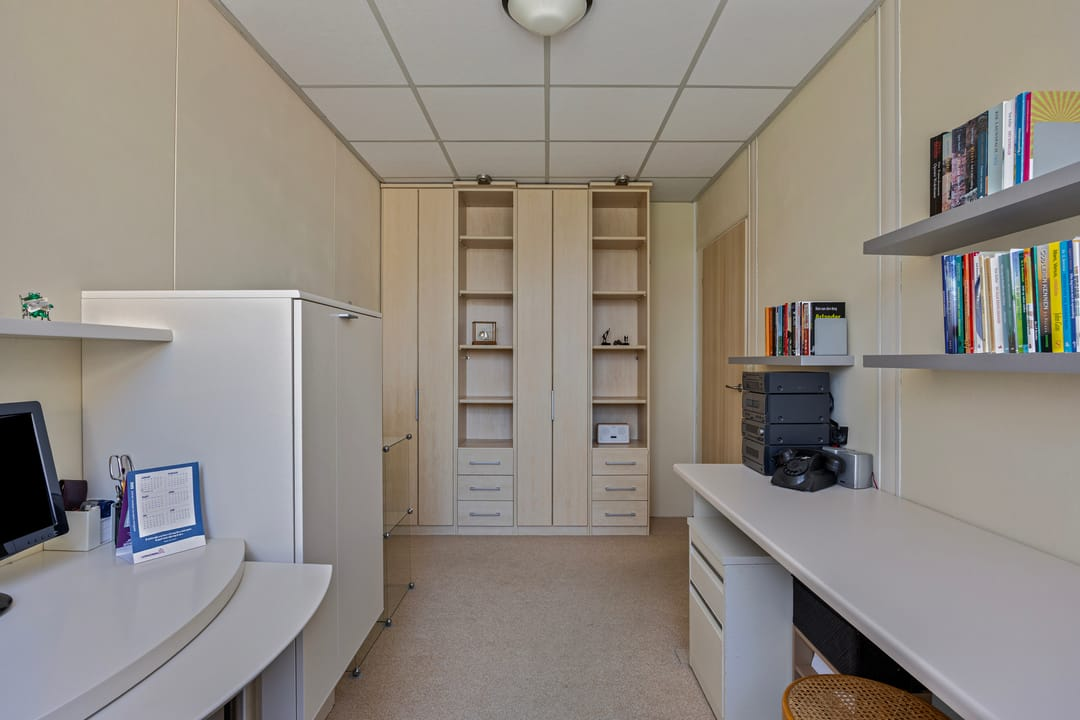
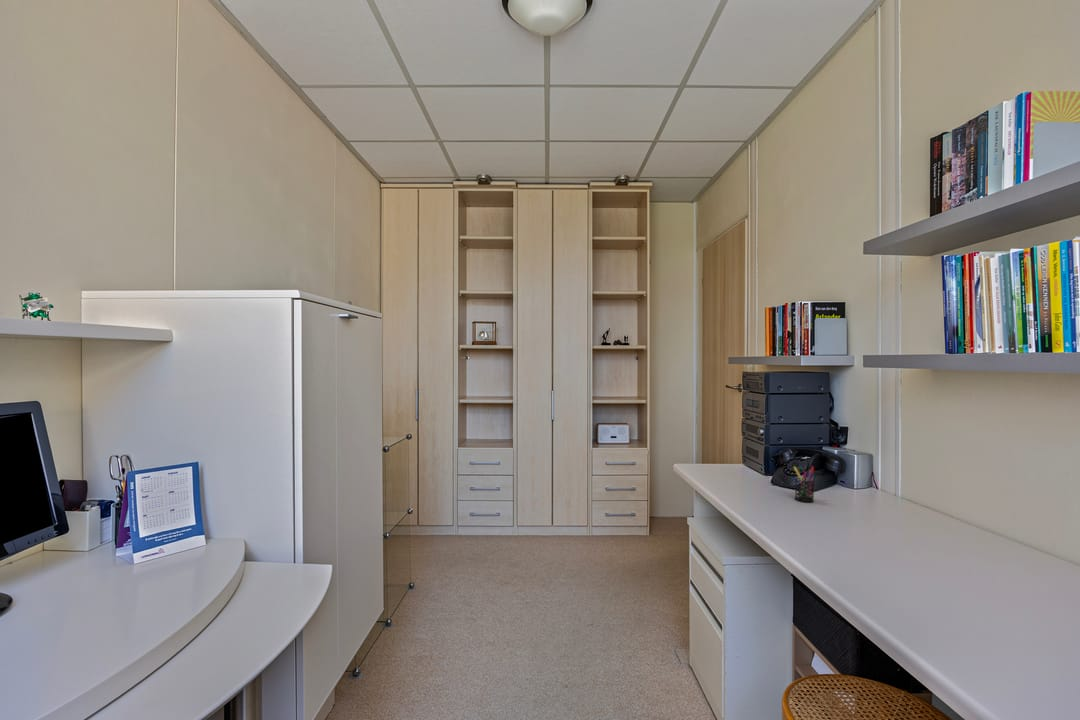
+ pen holder [792,465,815,503]
